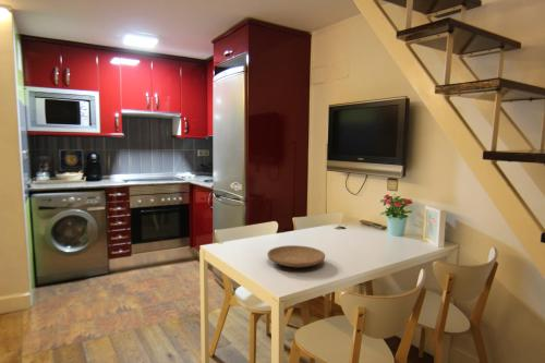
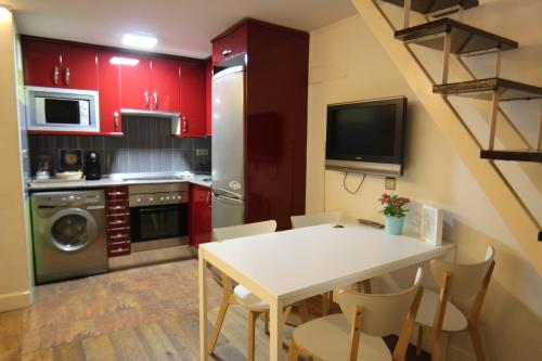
- plate [266,244,326,269]
